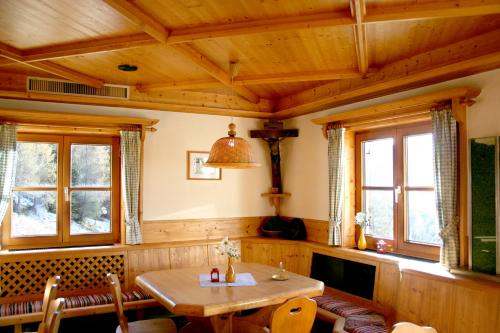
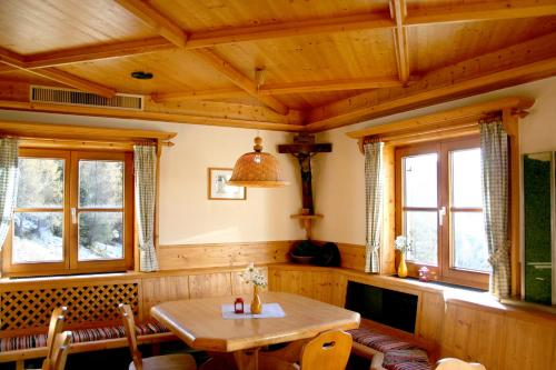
- candle holder [271,263,293,281]
